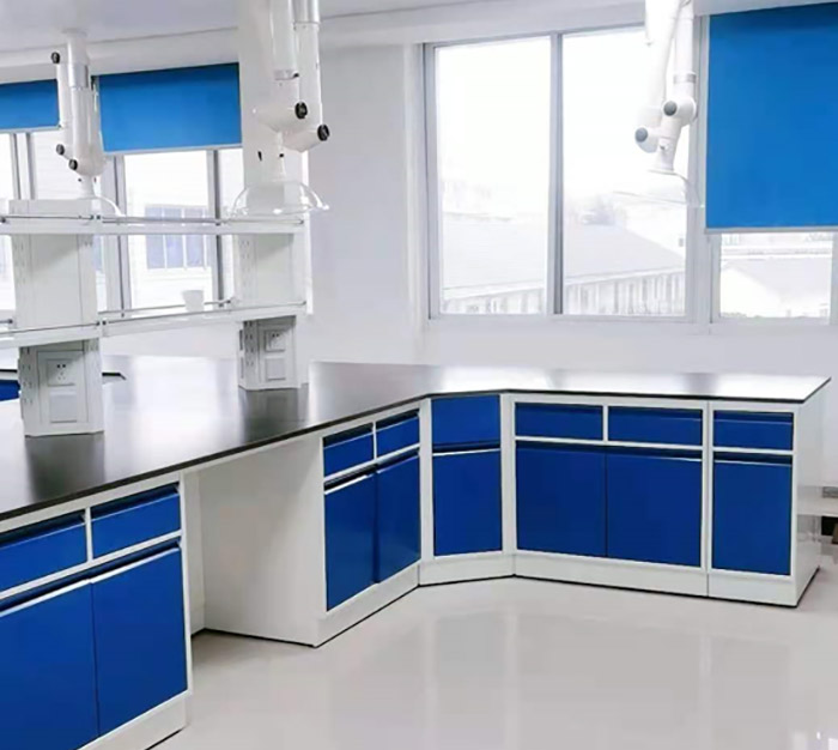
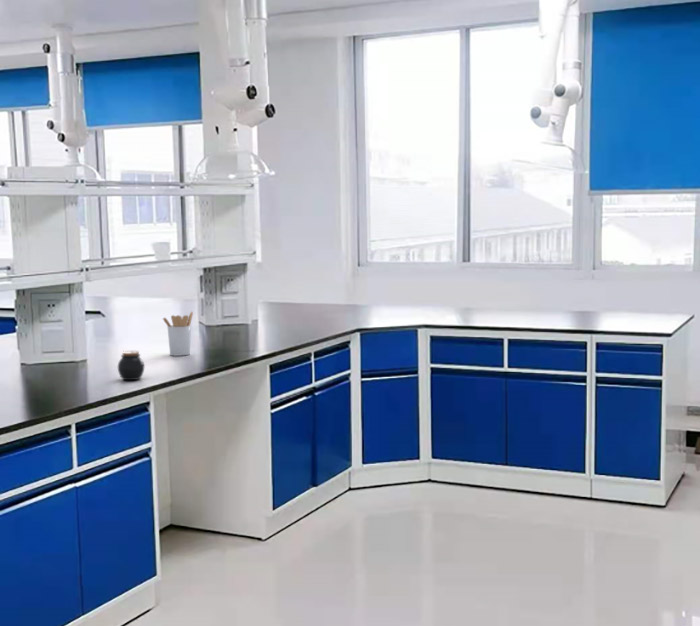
+ utensil holder [162,311,194,357]
+ jar [117,350,145,381]
